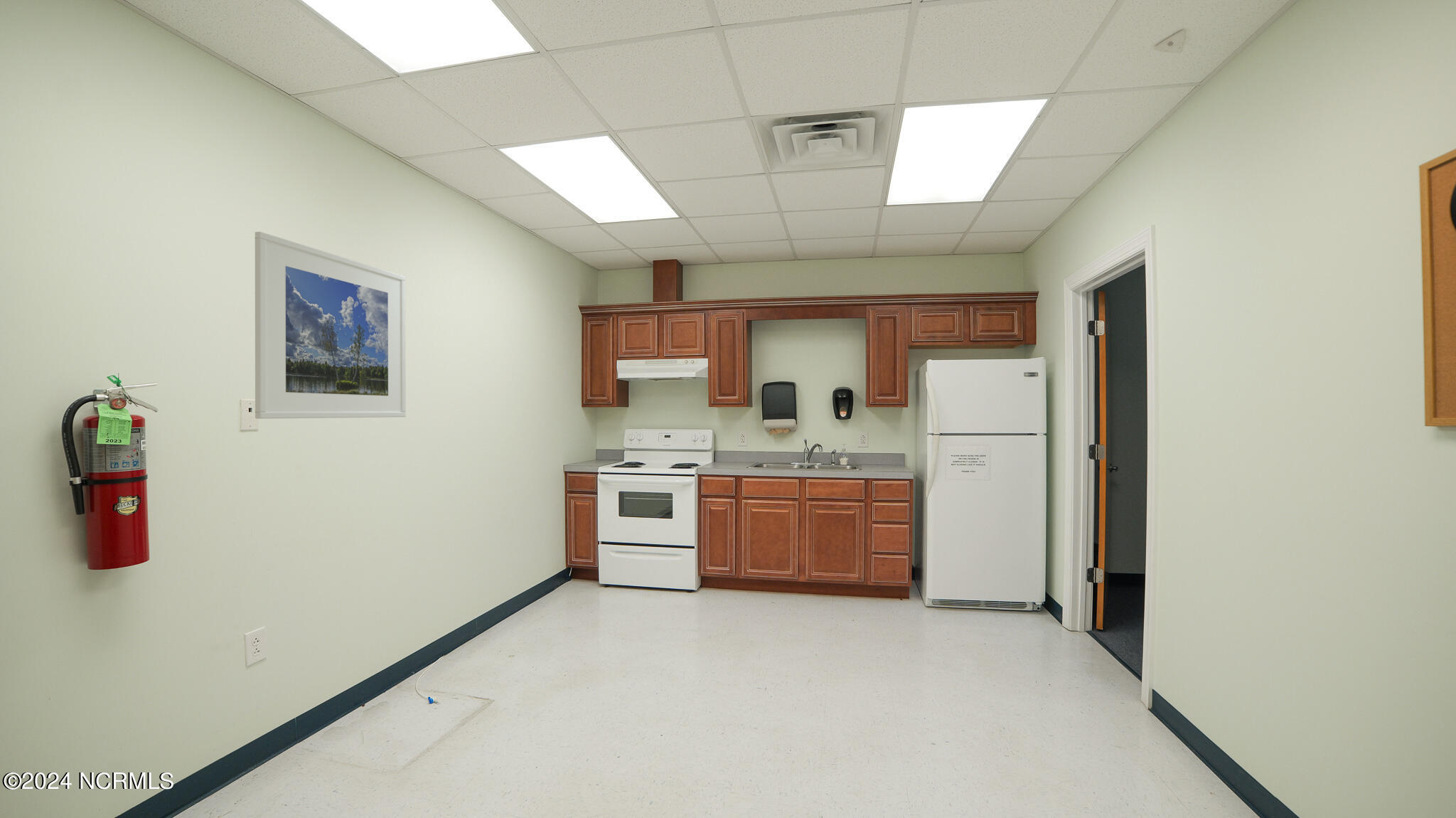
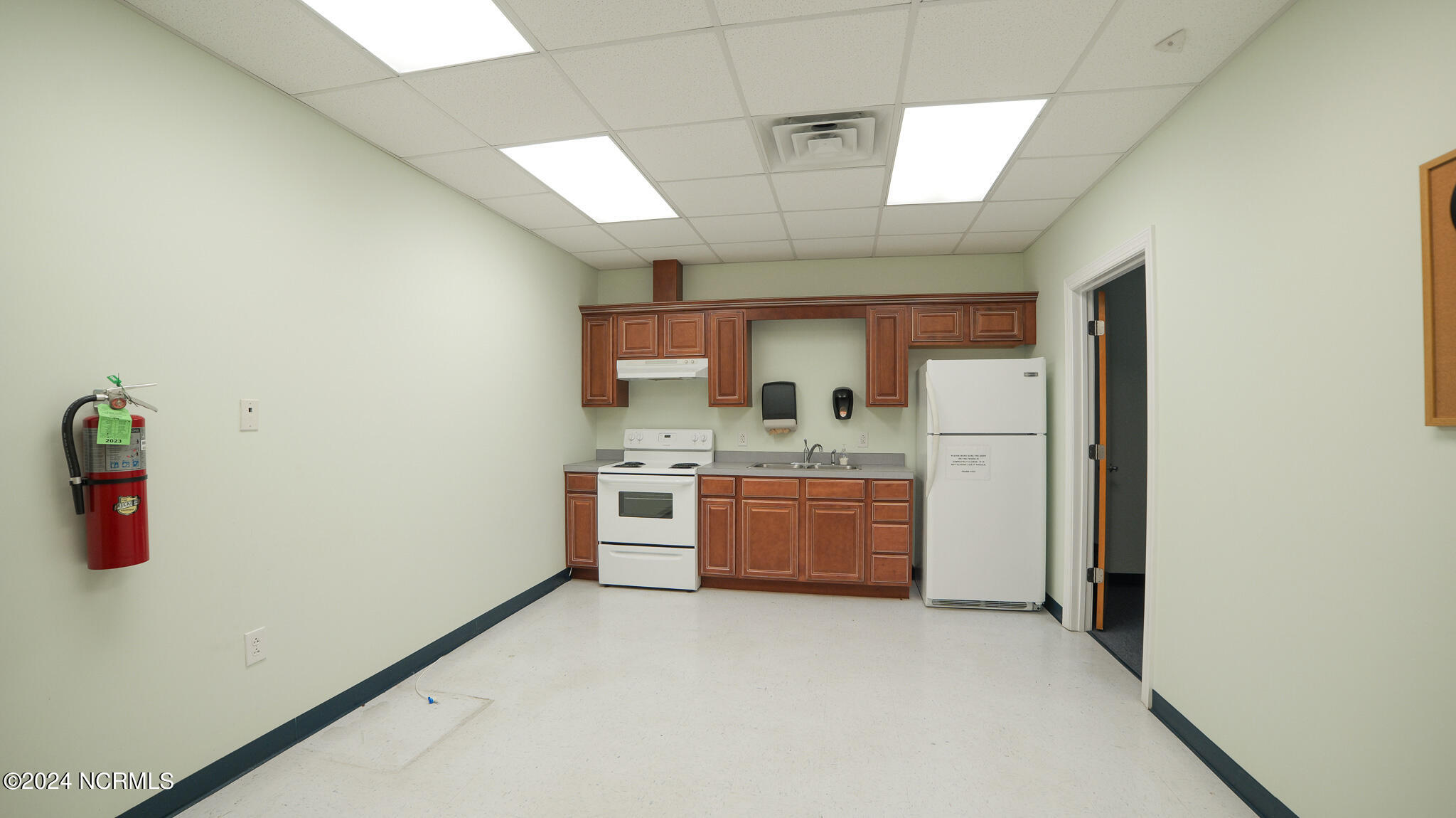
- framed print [255,231,407,420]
